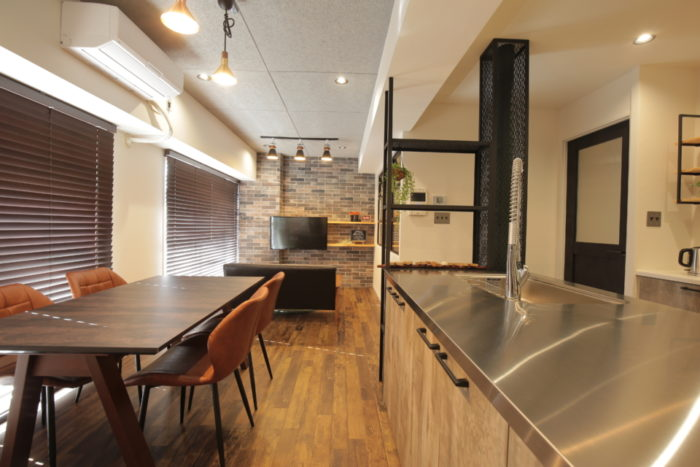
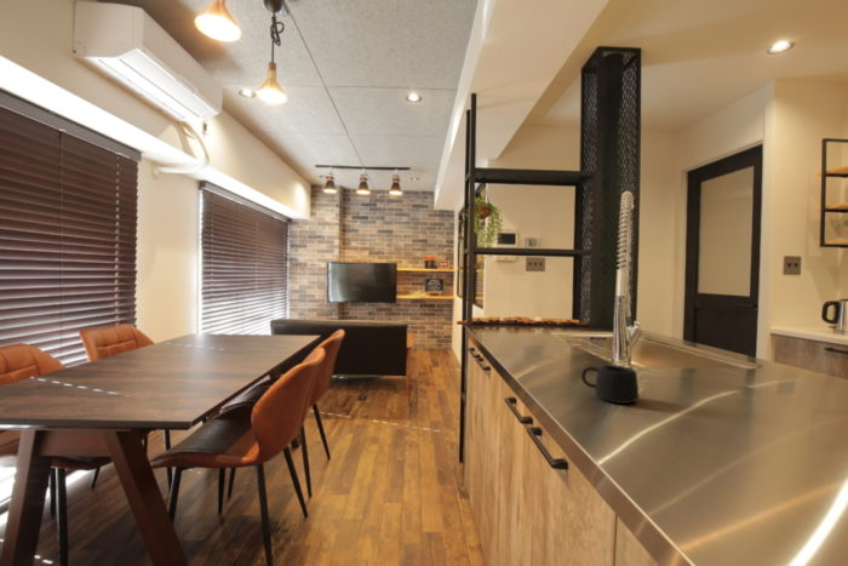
+ mug [580,364,640,405]
